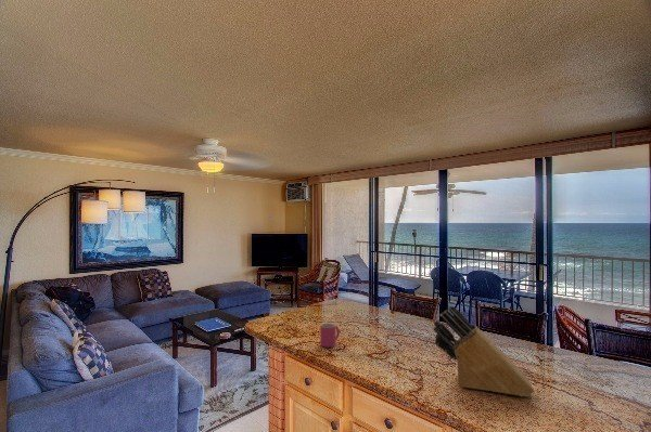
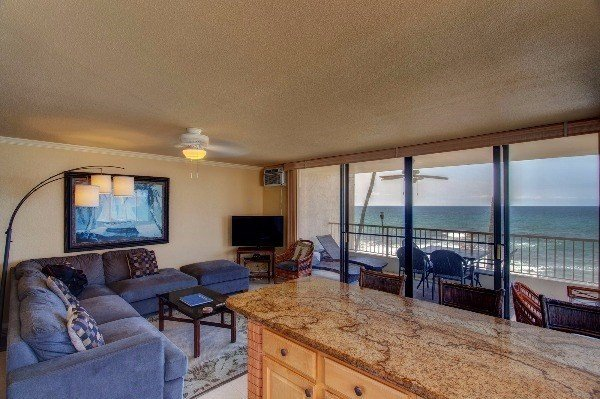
- knife block [432,305,535,397]
- mug [319,323,340,349]
